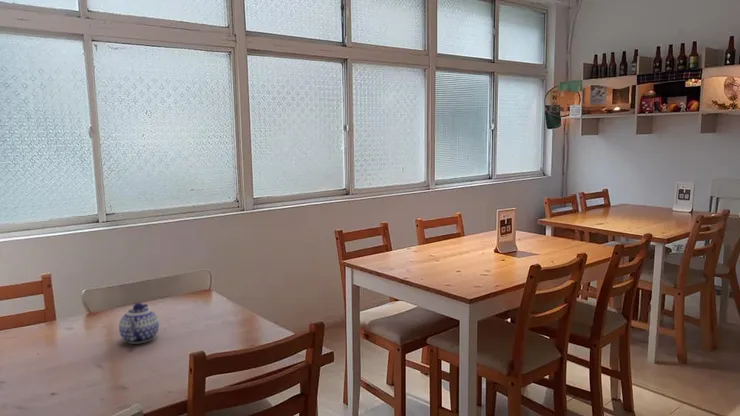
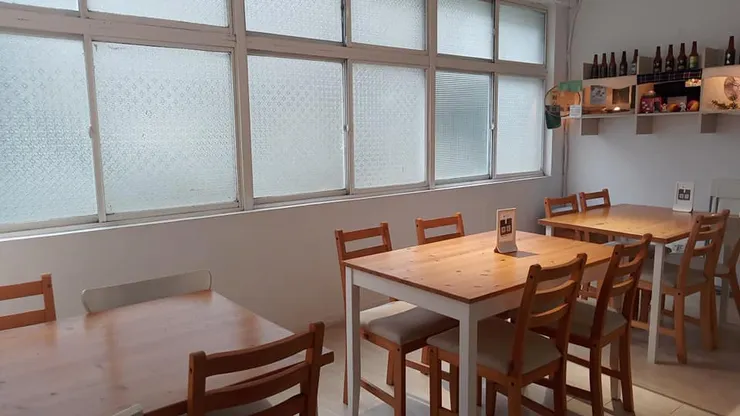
- teapot [118,302,160,345]
